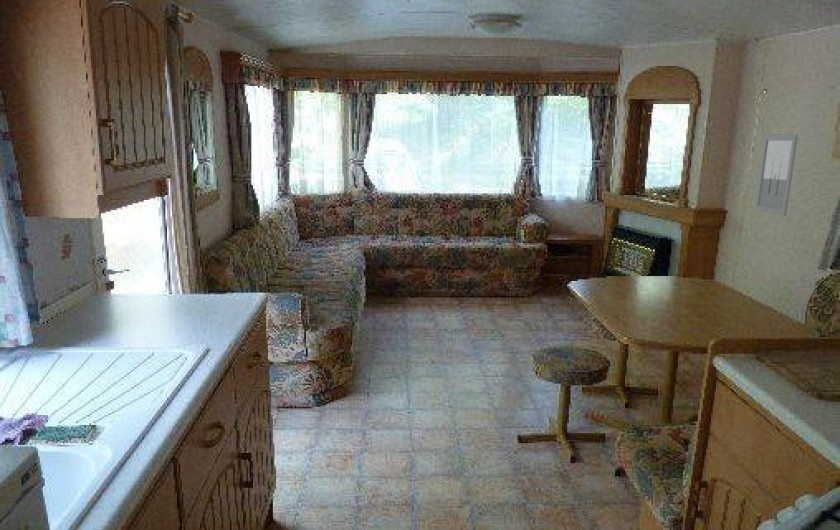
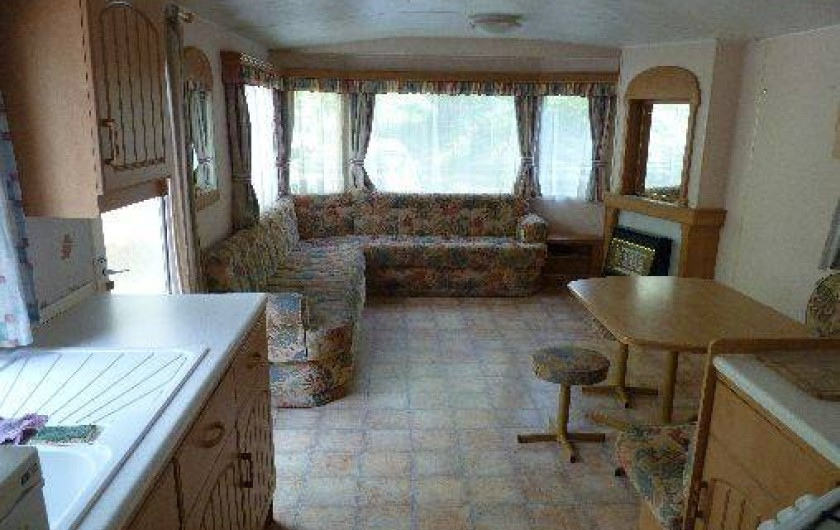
- wall art [753,133,799,217]
